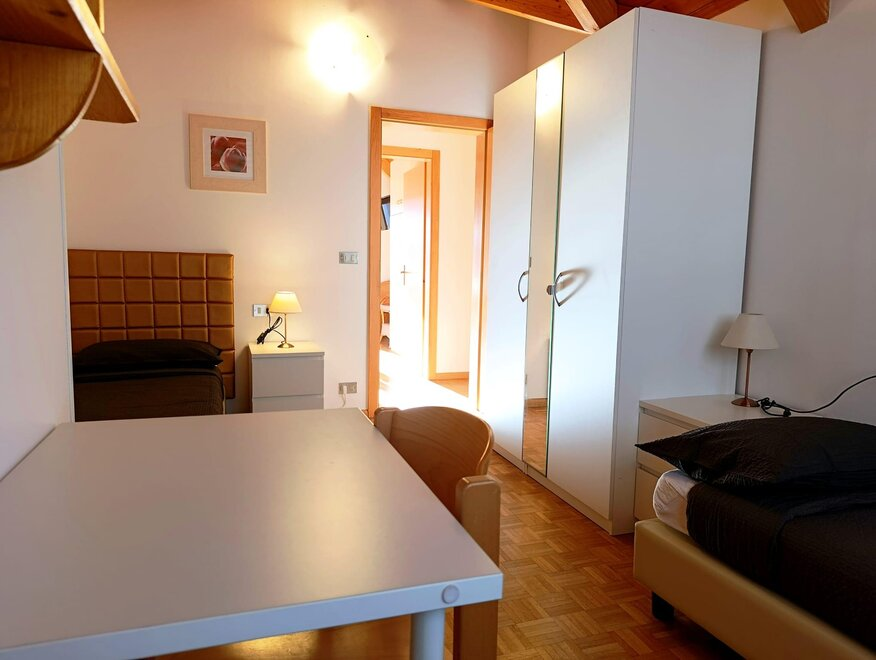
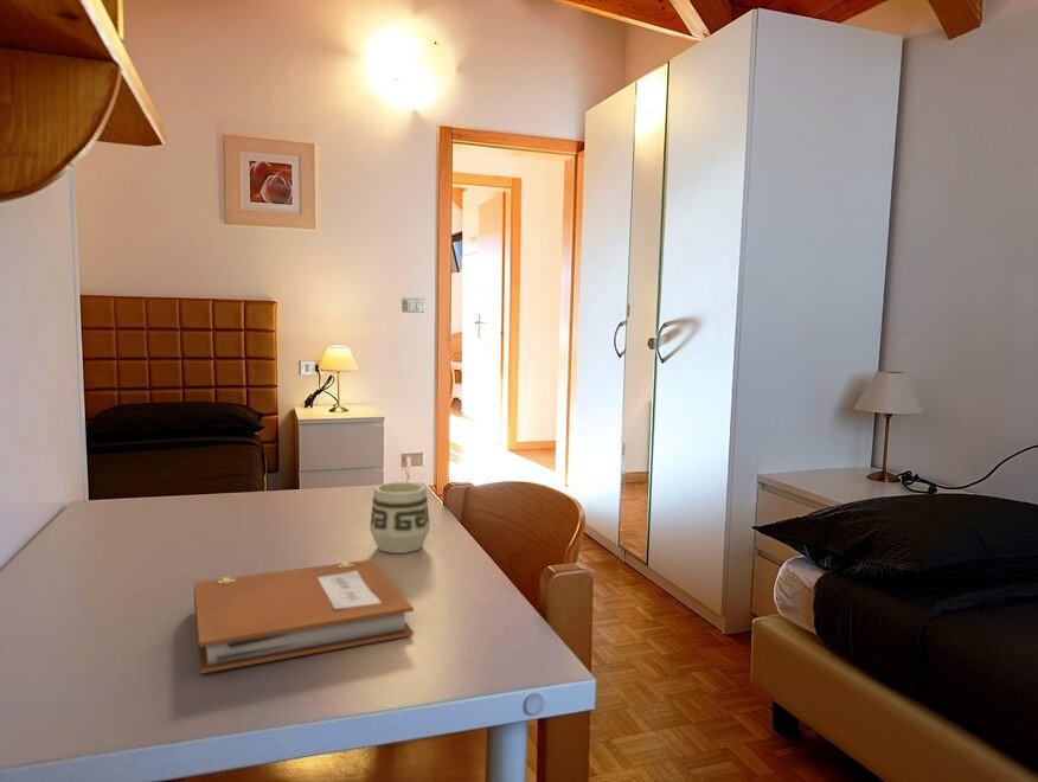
+ cup [369,481,431,555]
+ notebook [193,558,415,675]
